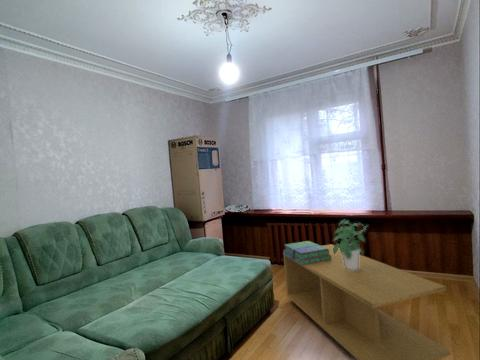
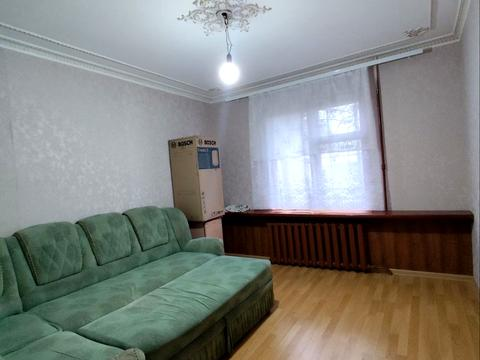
- stack of books [282,240,331,265]
- coffee table [282,243,452,360]
- potted plant [332,219,369,270]
